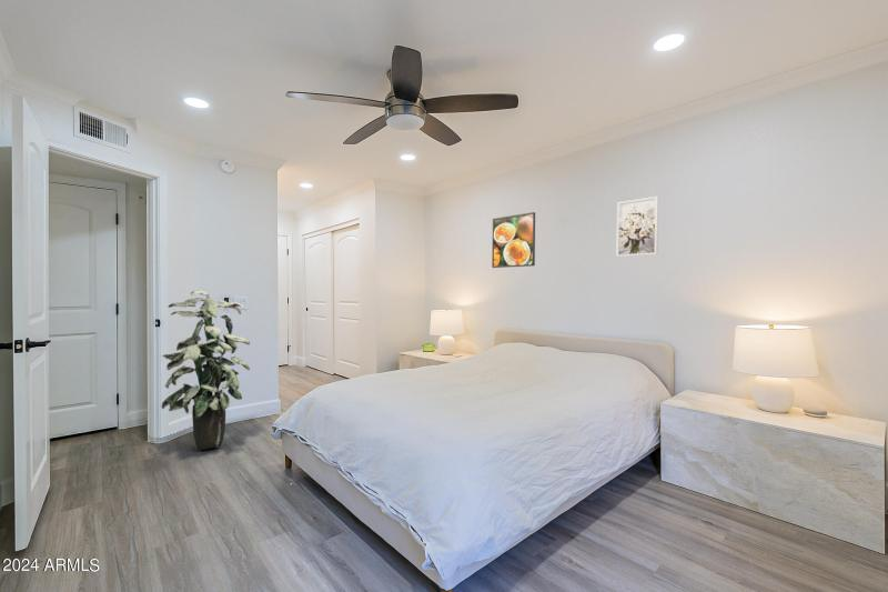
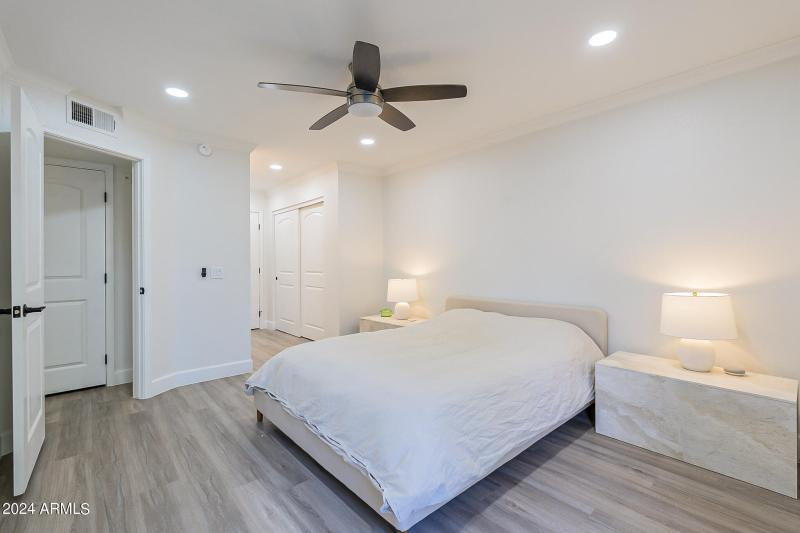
- wall art [615,195,659,258]
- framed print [491,211,536,269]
- indoor plant [161,290,251,451]
